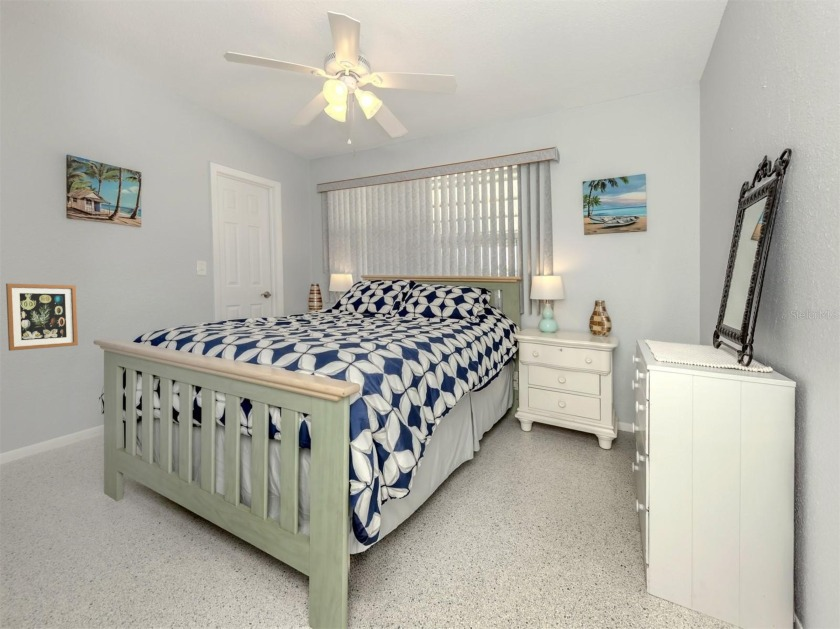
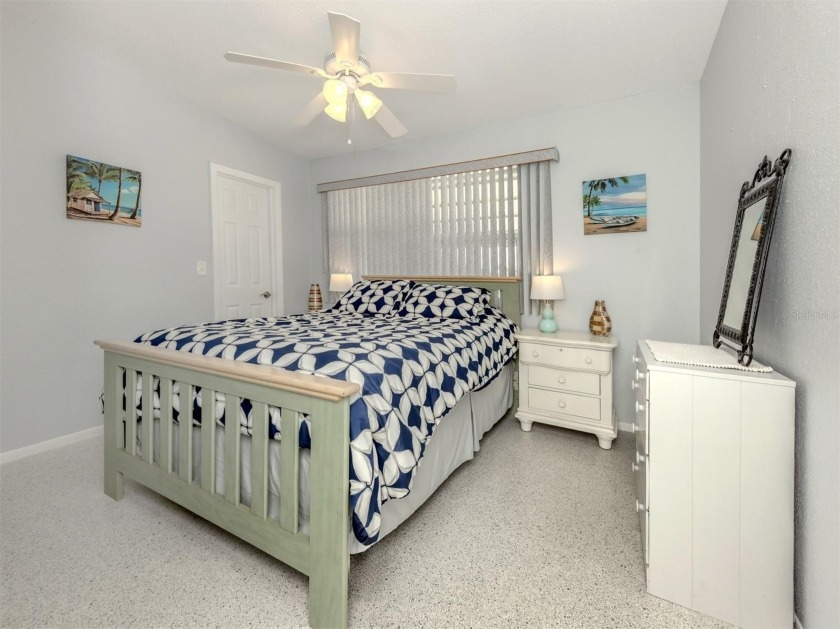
- wall art [5,282,79,352]
